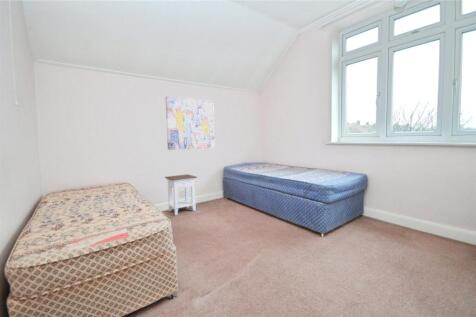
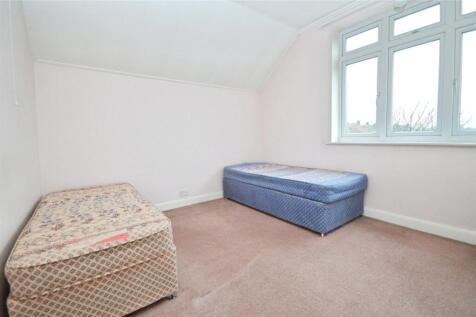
- wall art [165,95,216,151]
- nightstand [164,173,198,216]
